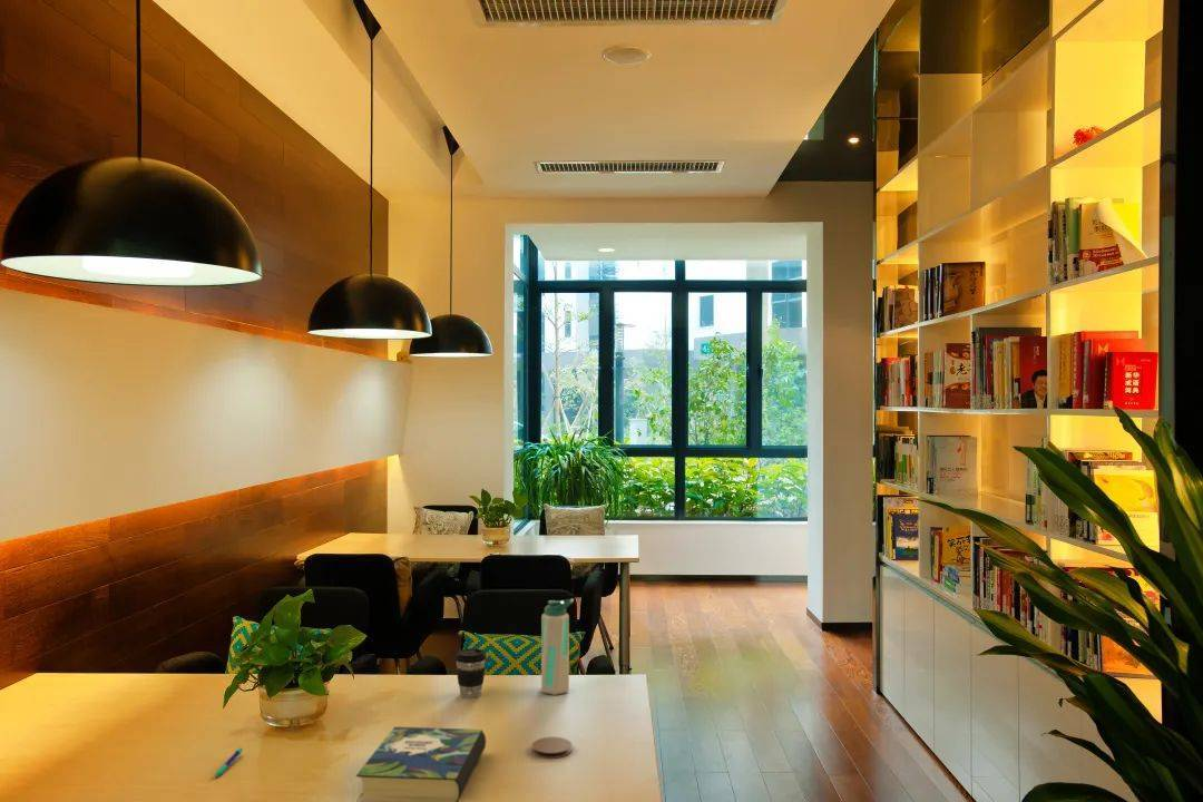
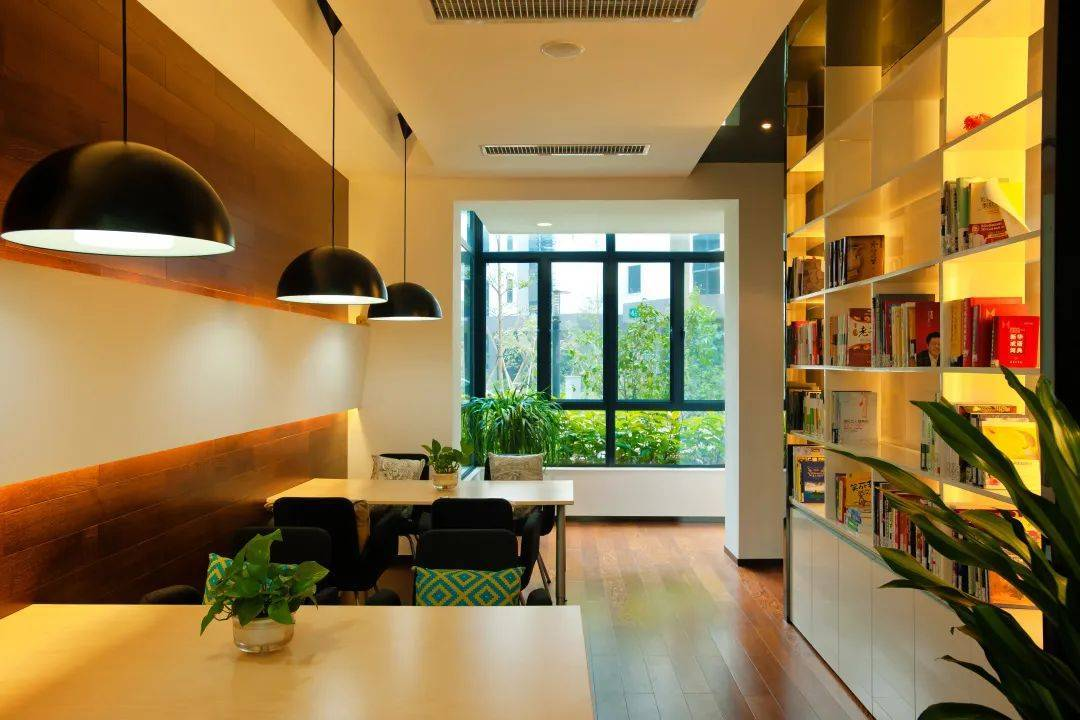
- coffee cup [453,647,488,700]
- book [354,726,487,802]
- pen [214,746,244,779]
- water bottle [540,597,575,696]
- coaster [531,736,573,760]
